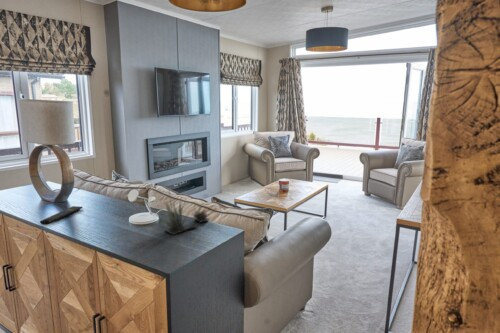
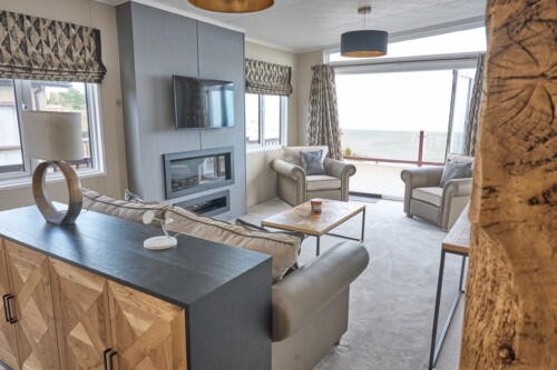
- succulent plant [151,188,211,236]
- remote control [39,205,83,226]
